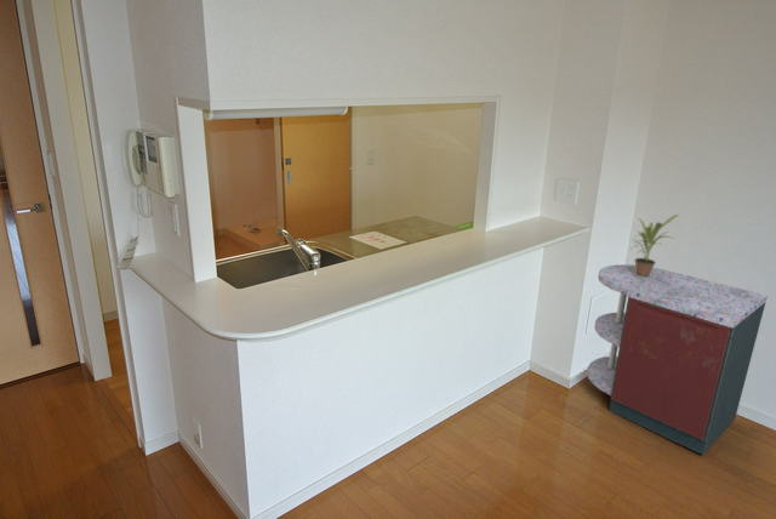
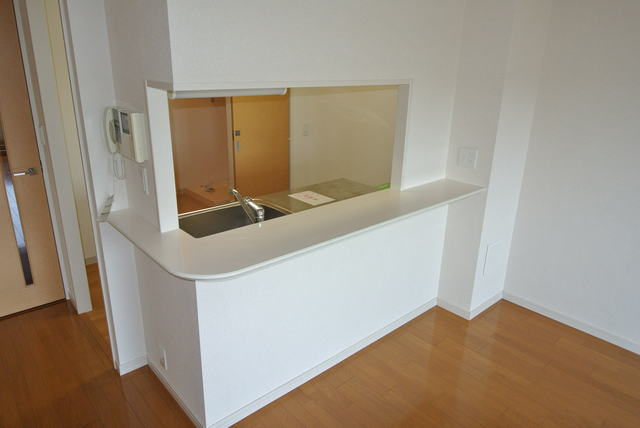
- storage cabinet [587,263,769,456]
- potted plant [630,213,680,278]
